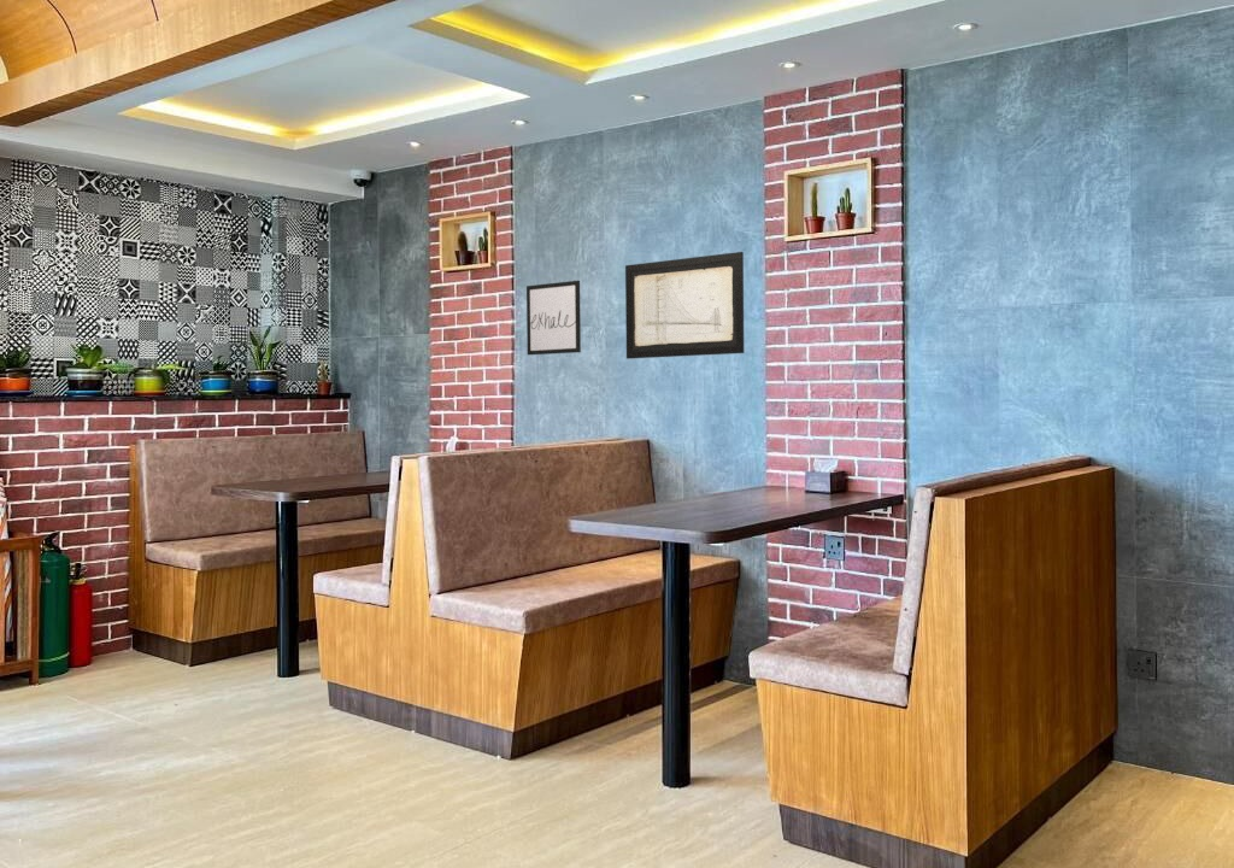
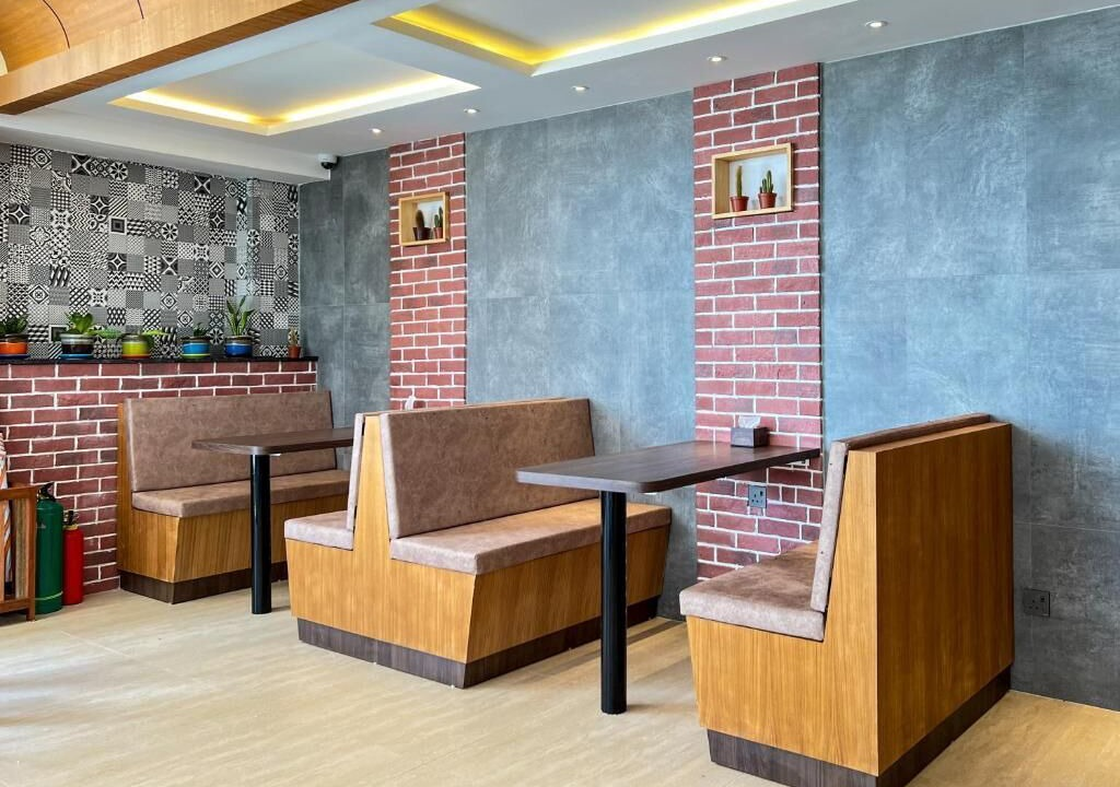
- wall art [525,280,582,356]
- wall art [624,251,745,360]
